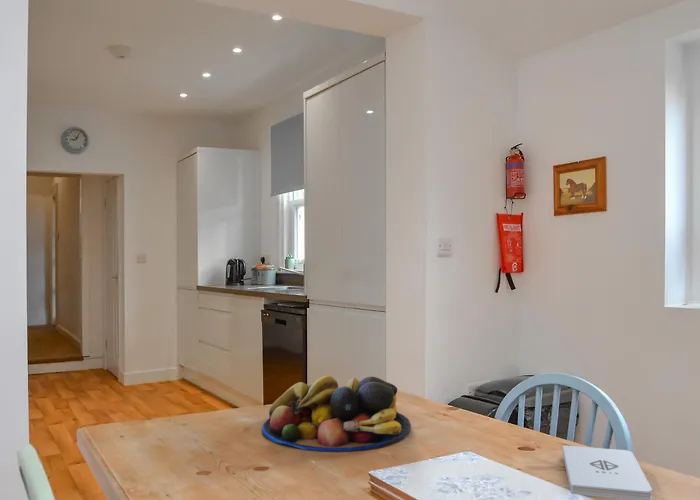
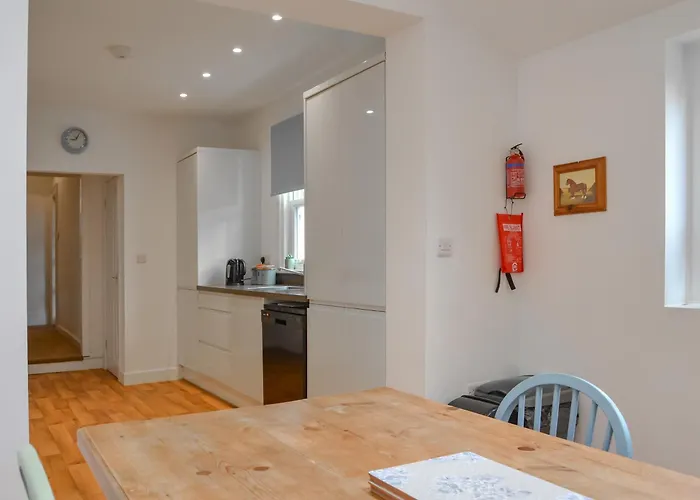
- fruit bowl [261,375,412,453]
- notepad [562,444,653,500]
